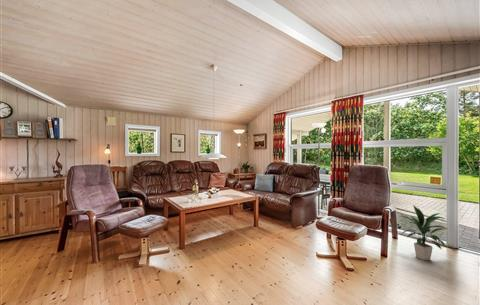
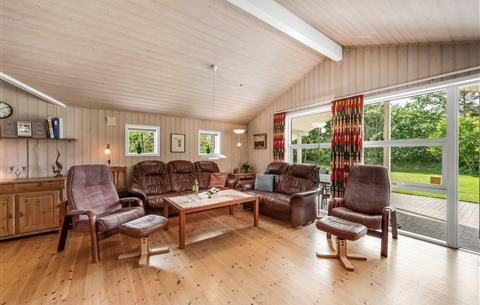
- indoor plant [400,204,448,261]
